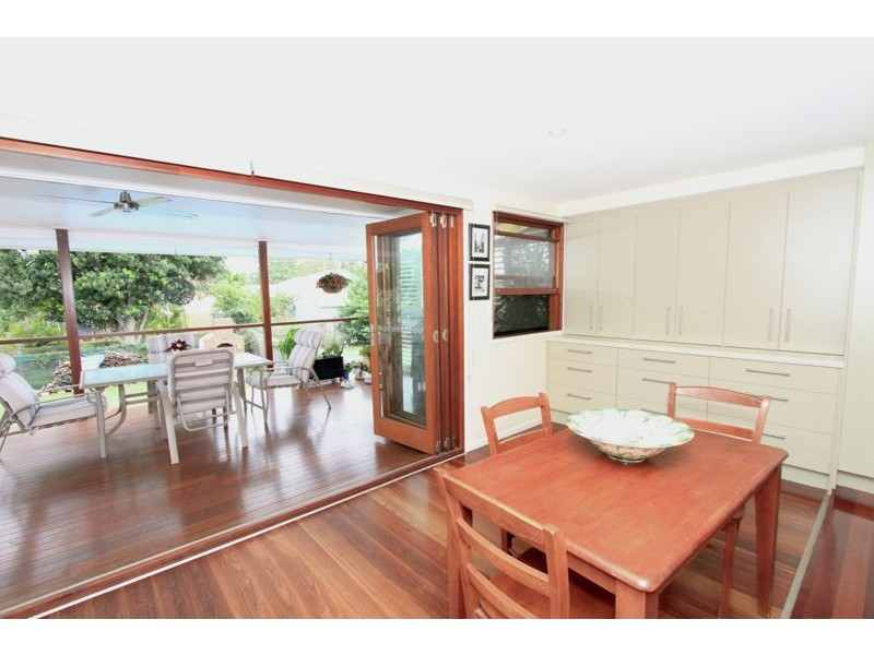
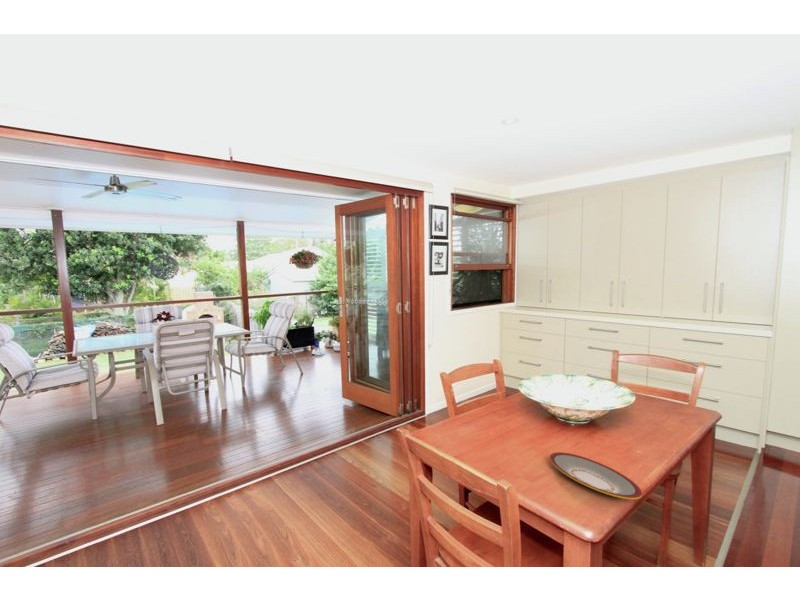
+ plate [549,451,643,501]
